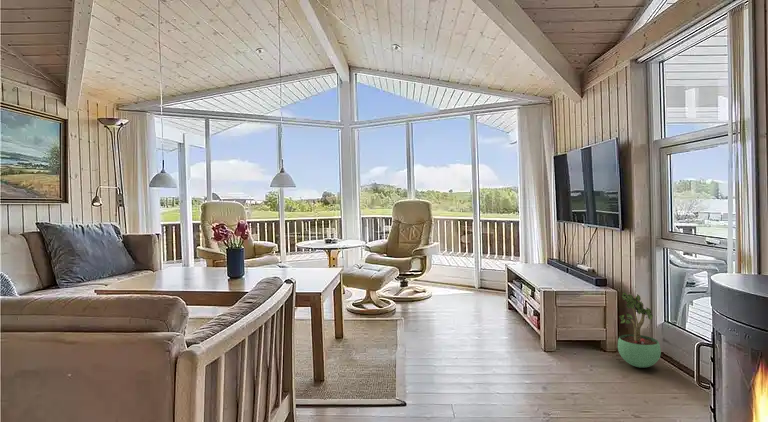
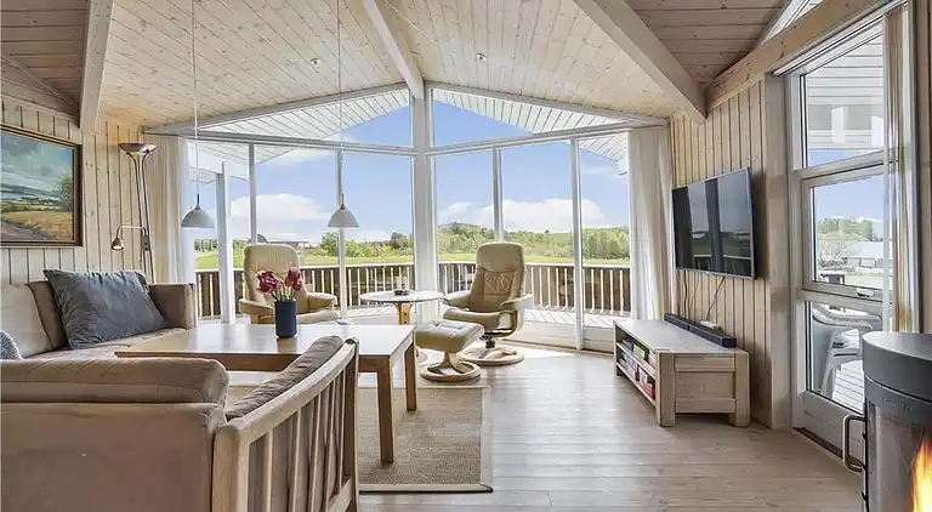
- potted plant [617,292,662,369]
